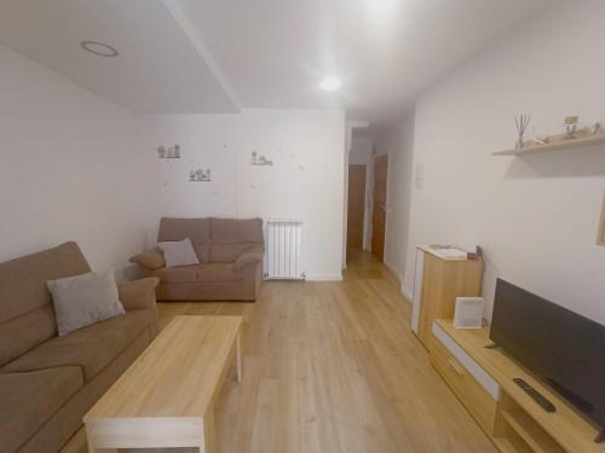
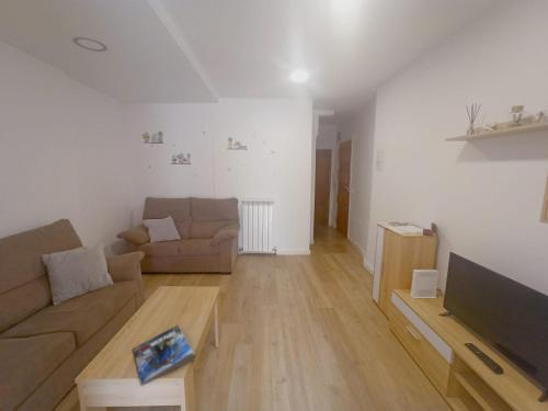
+ magazine [133,324,197,386]
